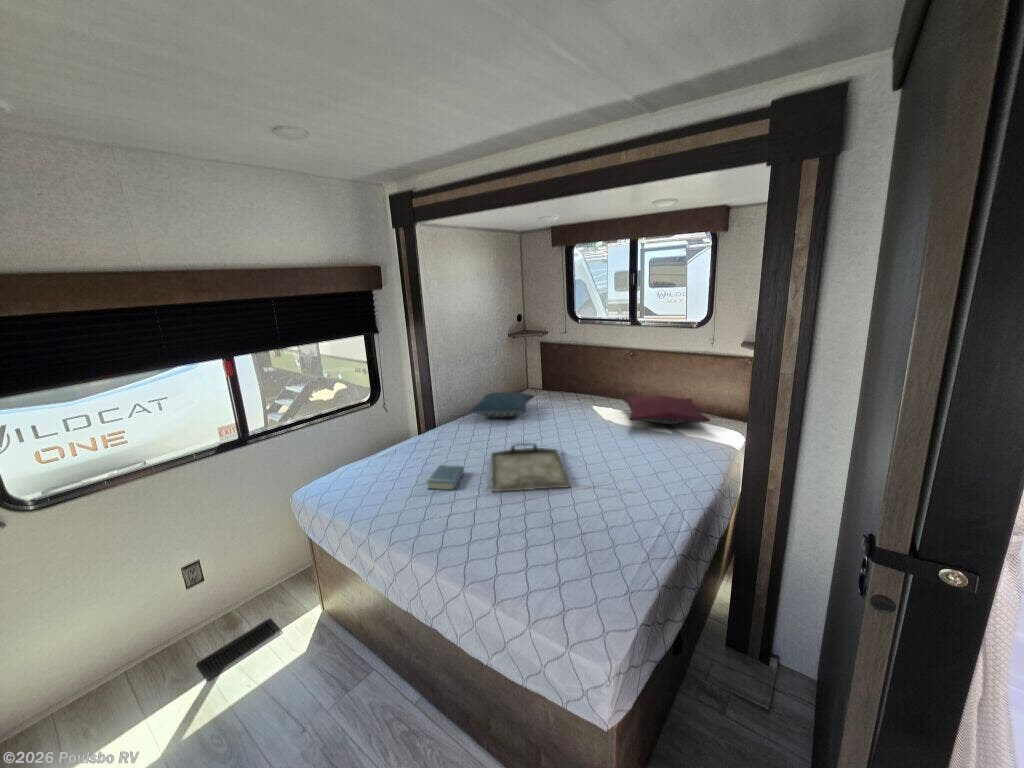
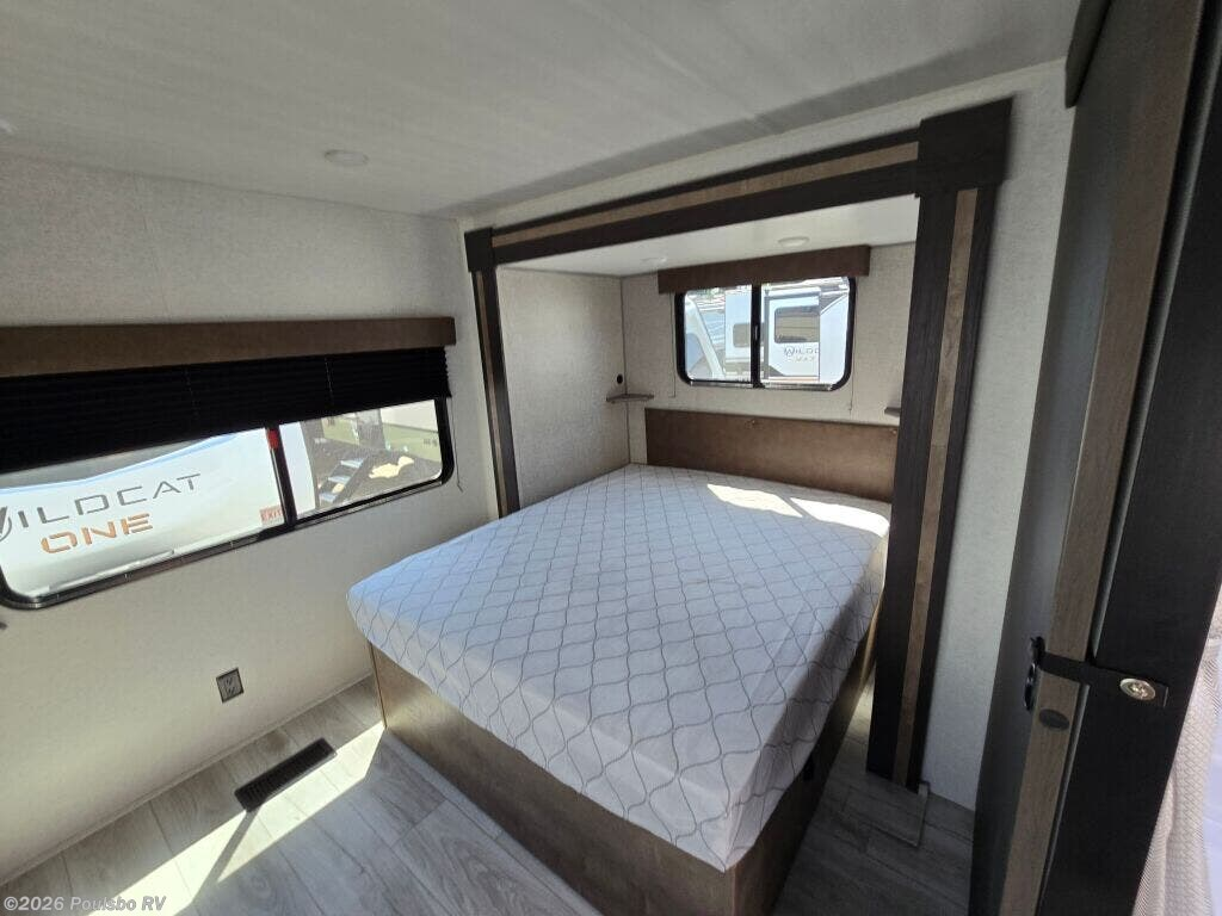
- pillow [623,394,711,425]
- pillow [470,391,535,418]
- hardback book [426,464,465,491]
- serving tray [490,442,572,493]
